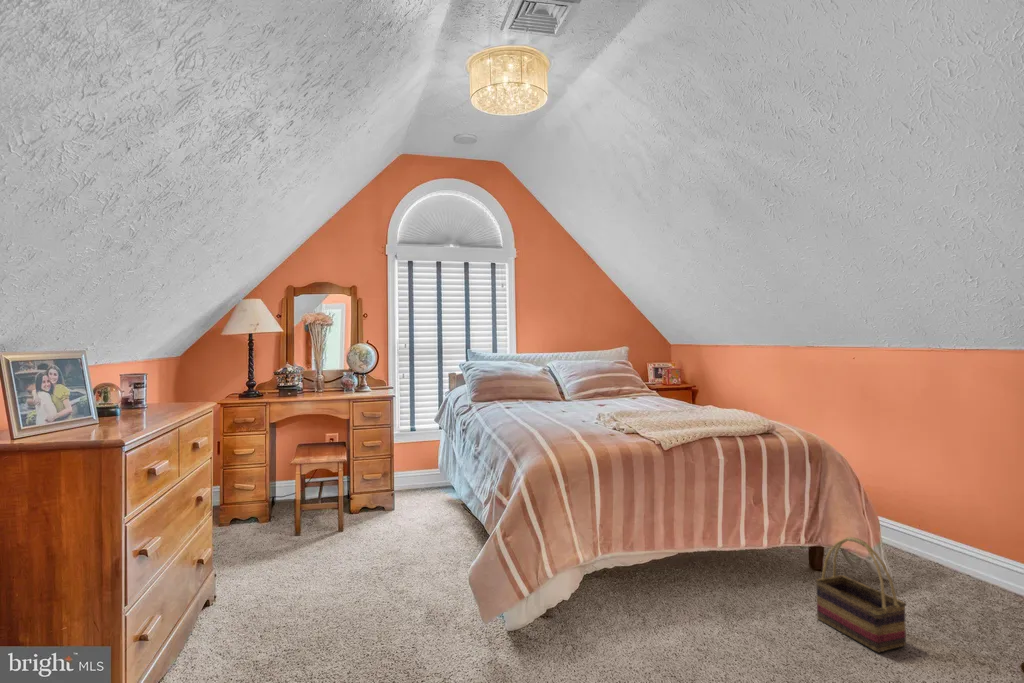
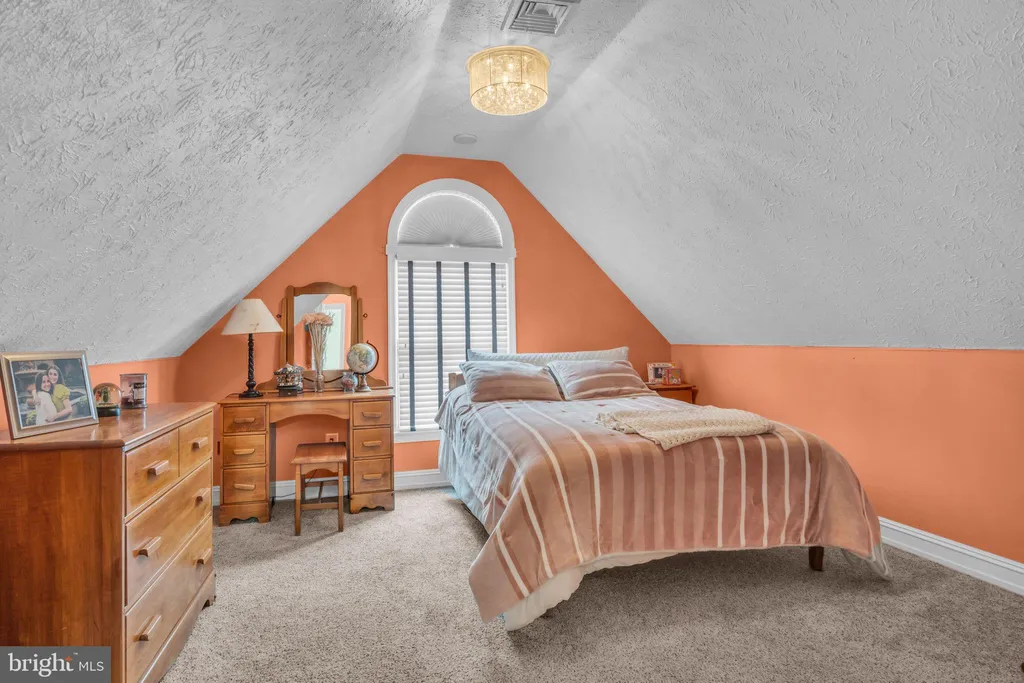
- basket [814,536,908,654]
